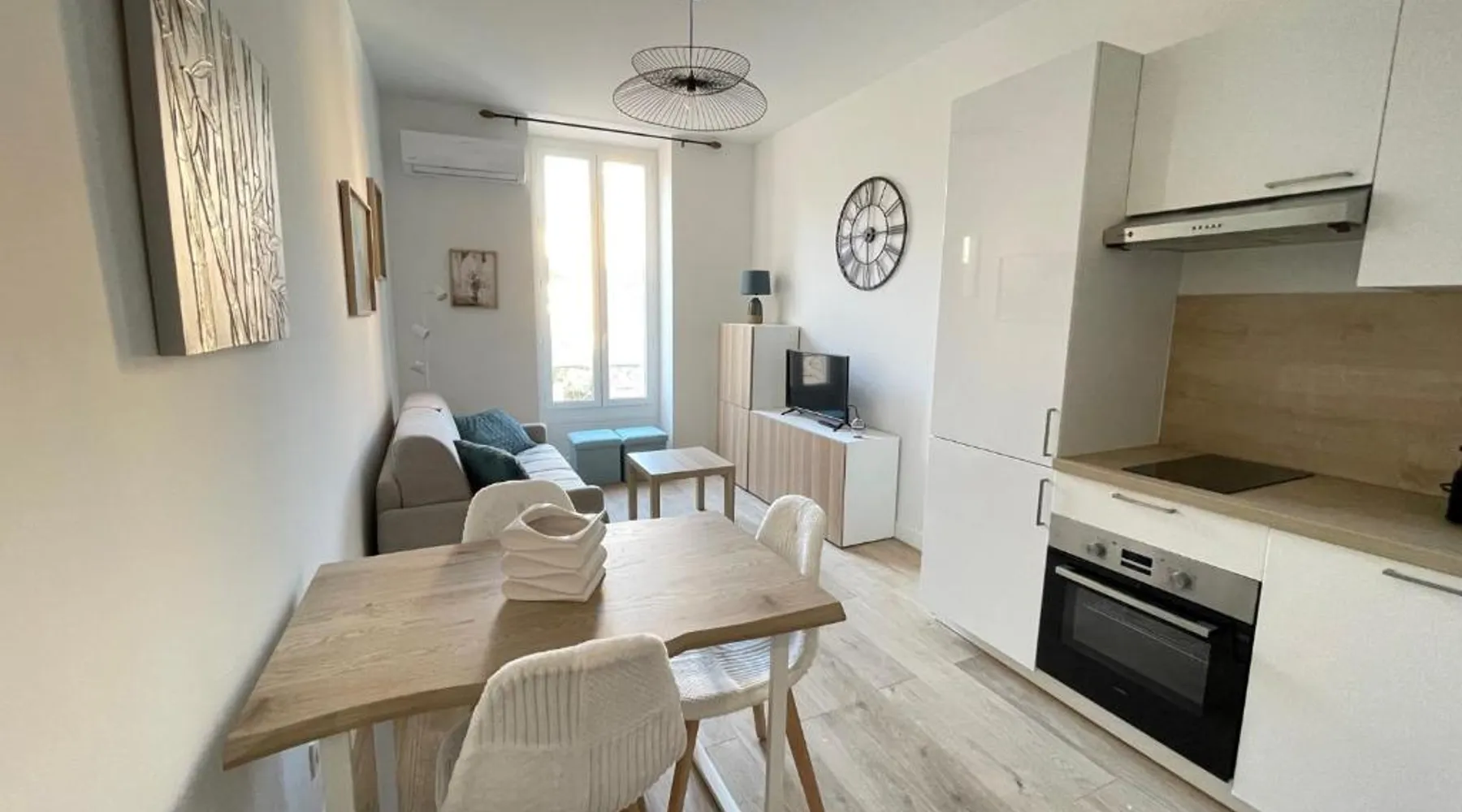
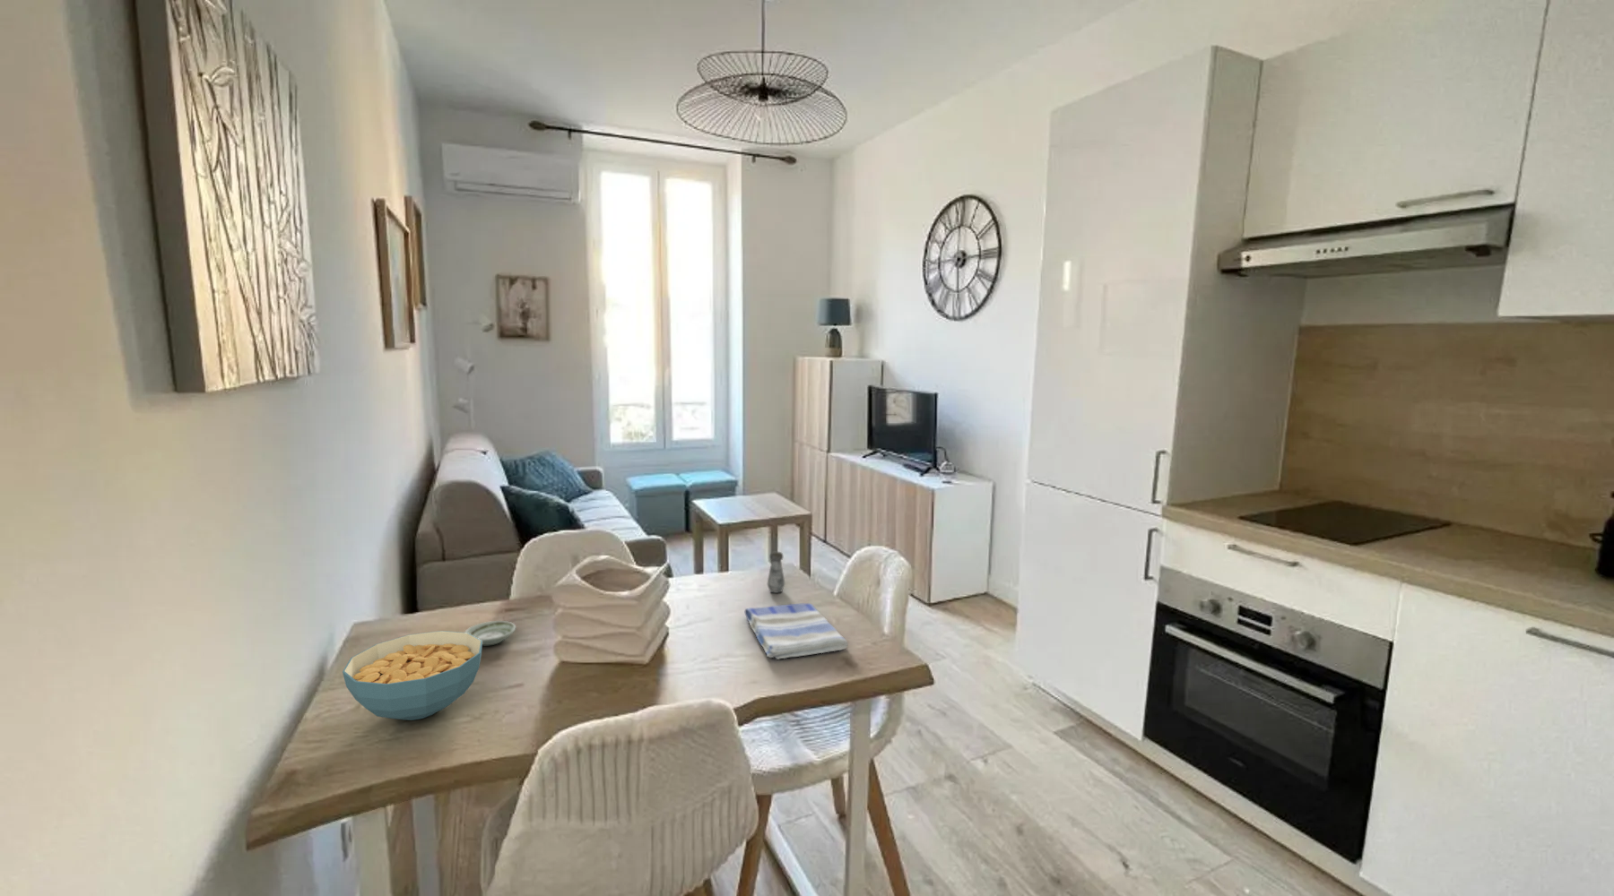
+ dish towel [744,602,849,660]
+ cereal bowl [341,630,484,722]
+ saucer [464,620,517,646]
+ salt shaker [766,551,786,594]
